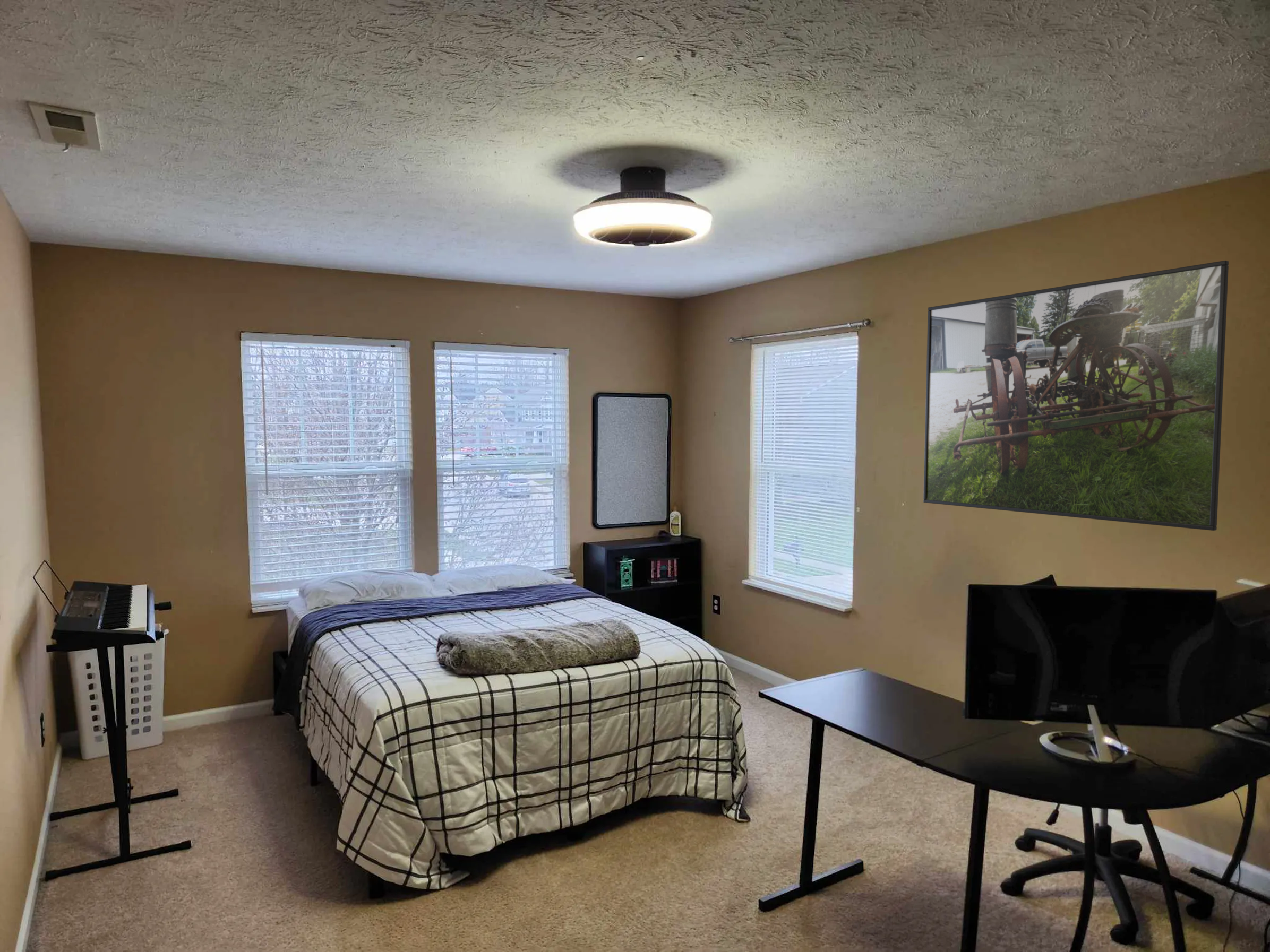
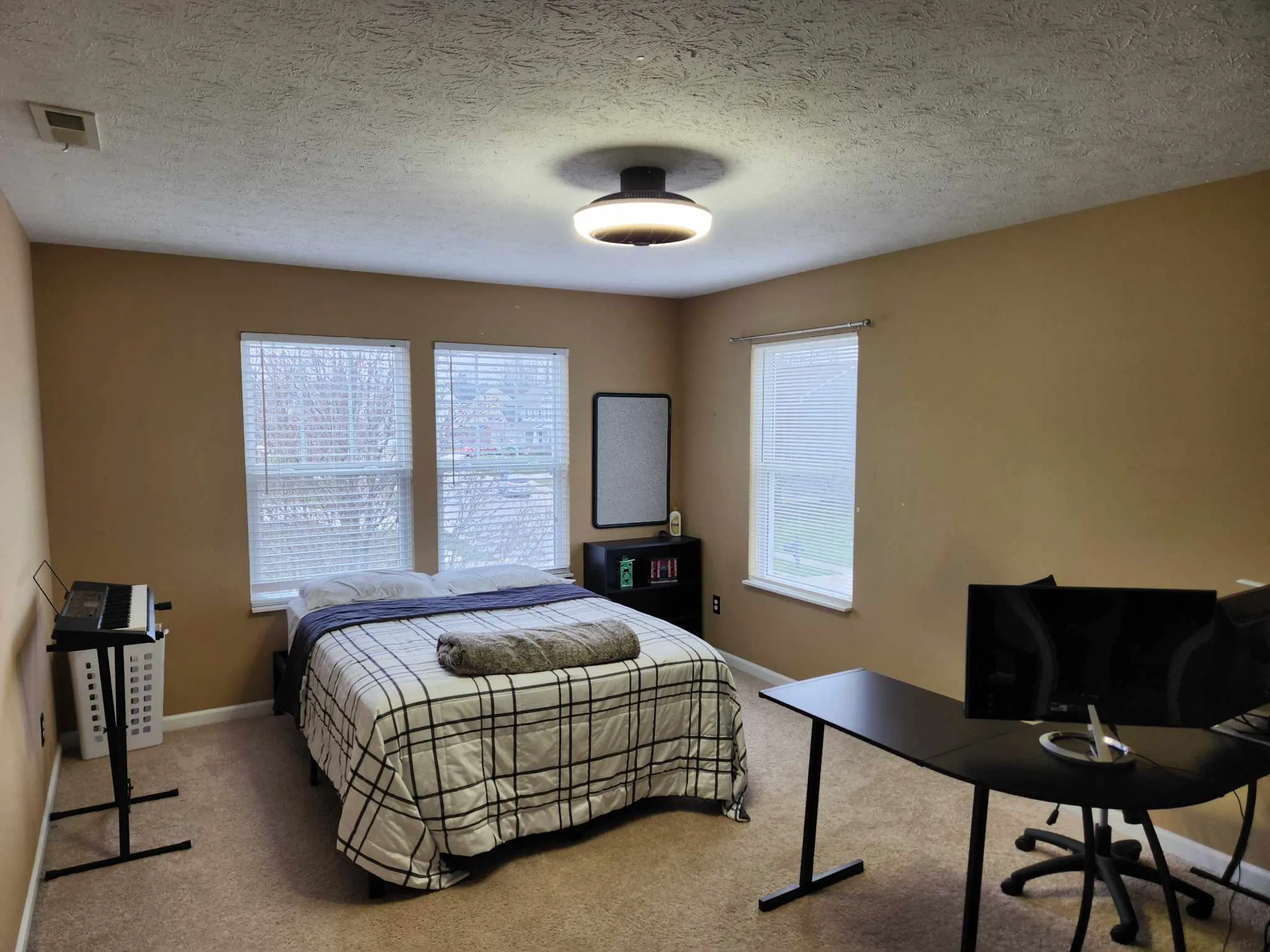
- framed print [923,260,1229,531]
